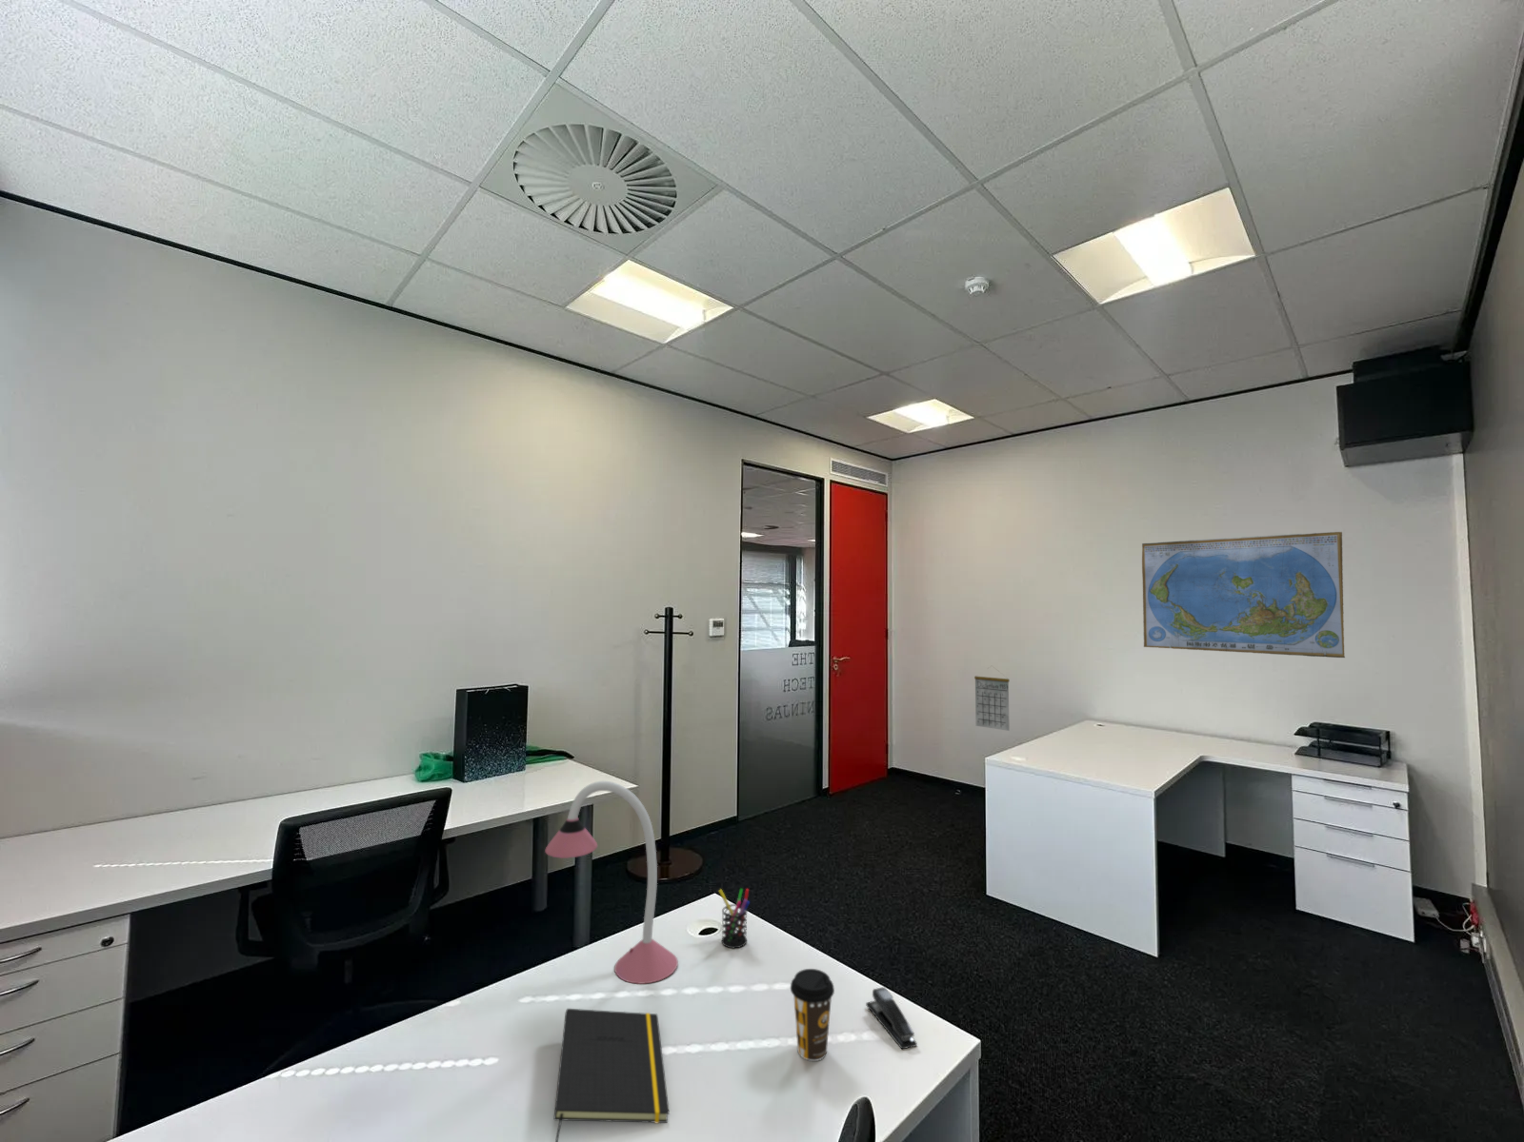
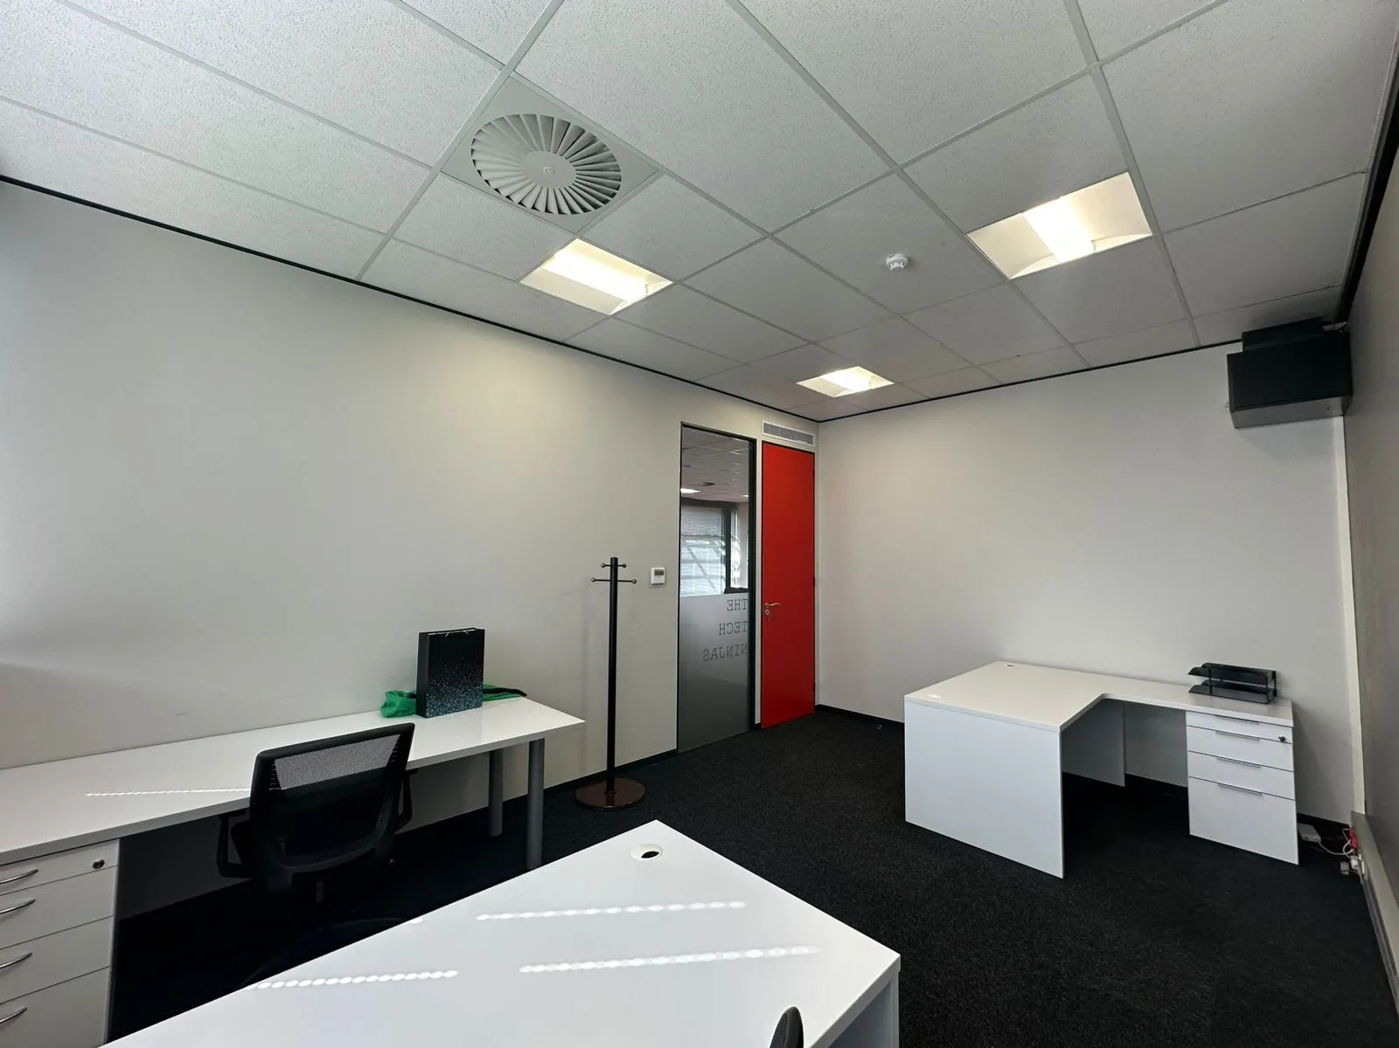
- stapler [865,986,918,1050]
- coffee cup [790,968,835,1062]
- desk lamp [544,781,679,985]
- notepad [553,1008,671,1142]
- world map [1141,531,1346,659]
- calendar [973,666,1010,732]
- pen holder [718,886,750,949]
